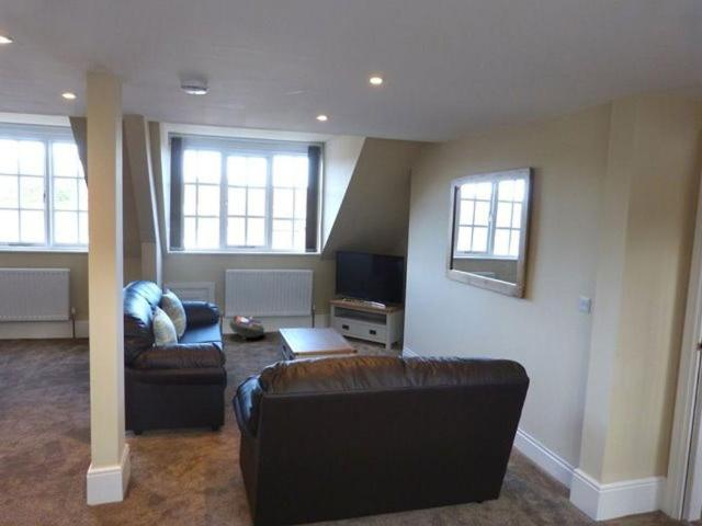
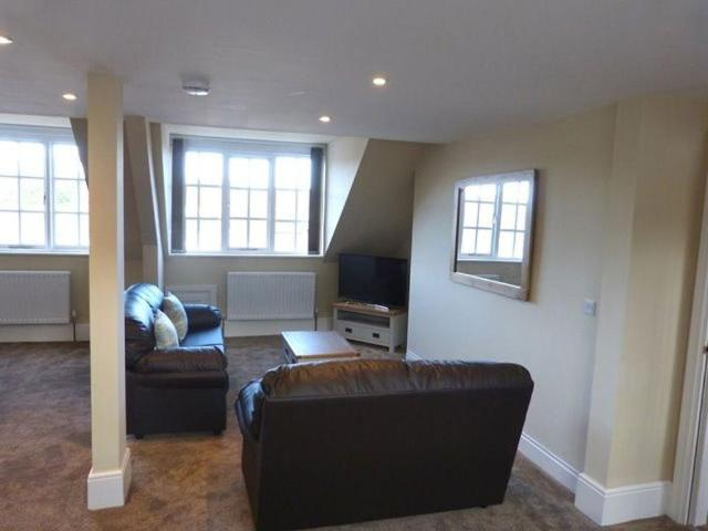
- toy figurine [228,313,265,341]
